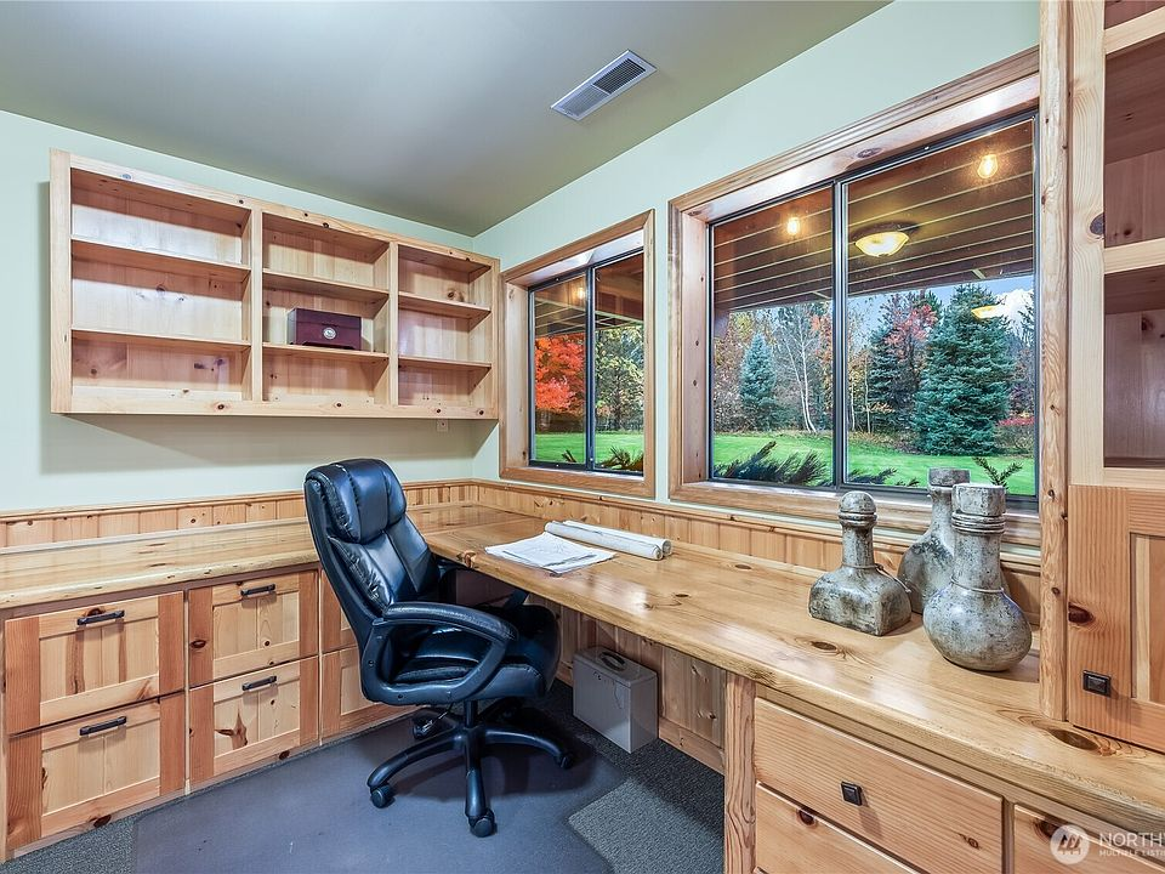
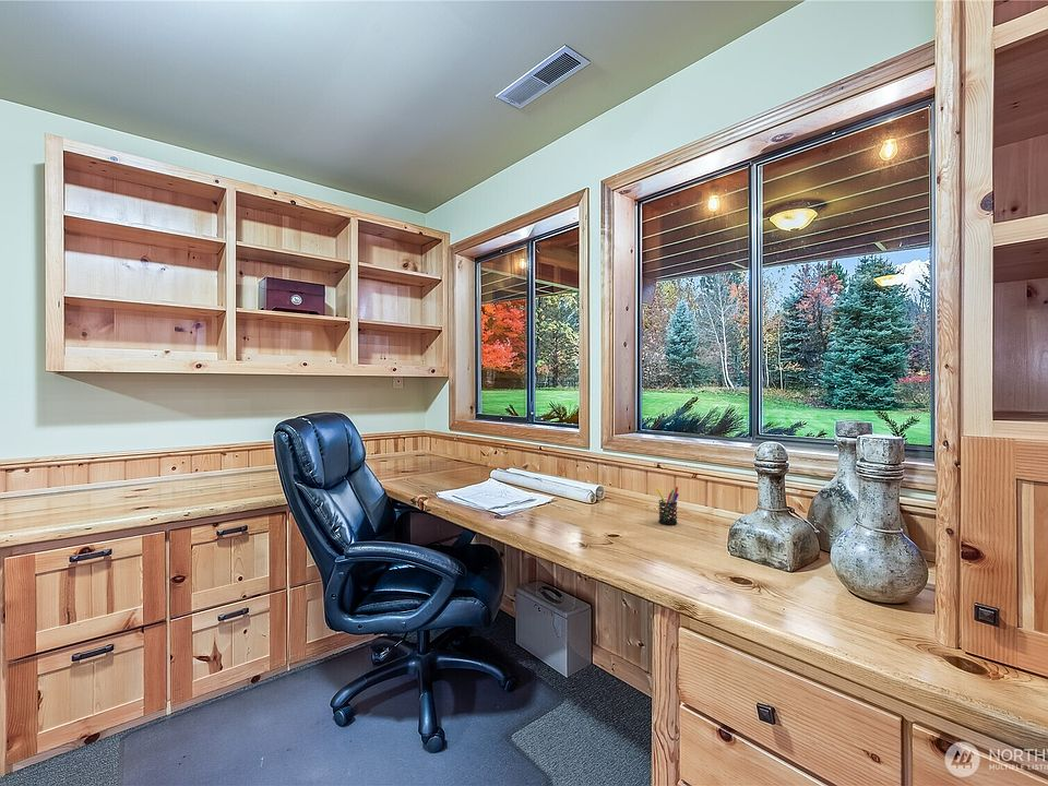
+ pen holder [655,486,680,526]
